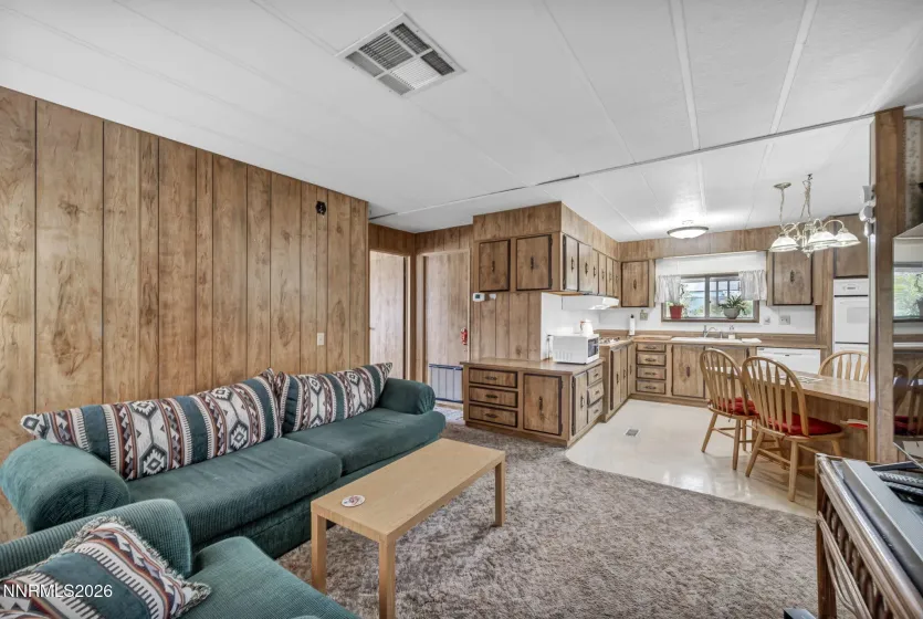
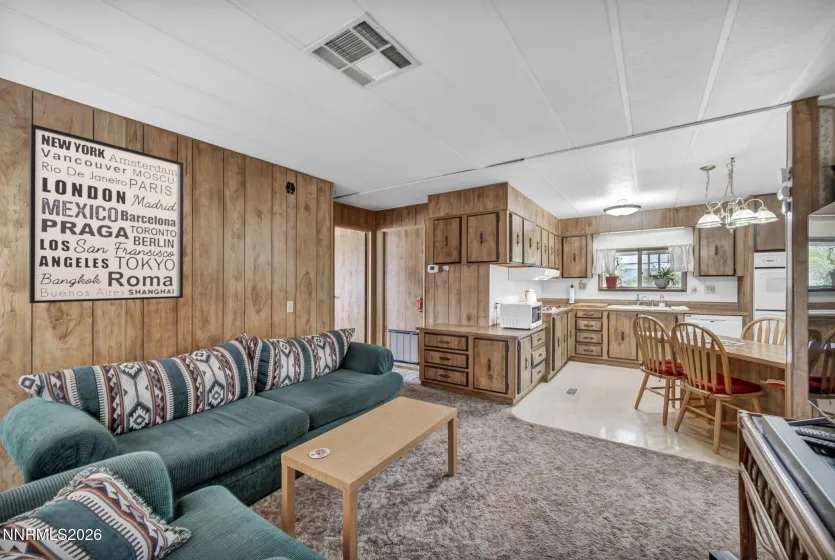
+ wall art [28,123,185,304]
